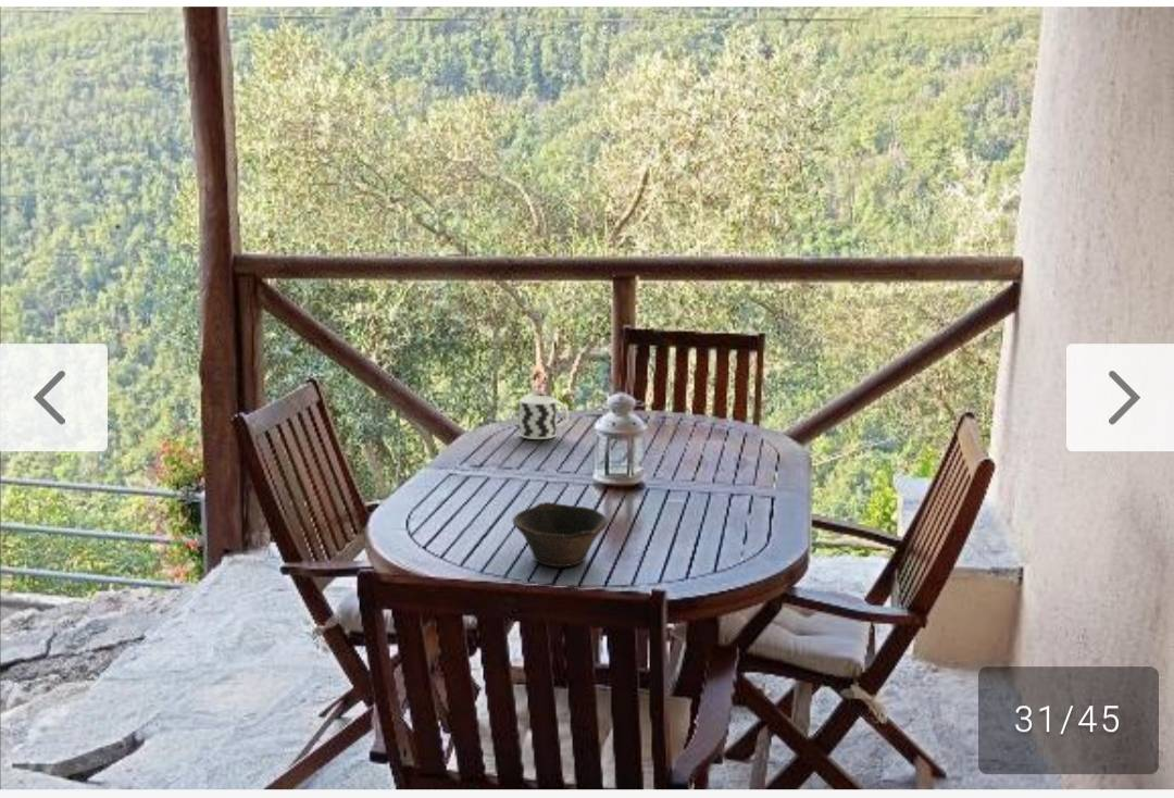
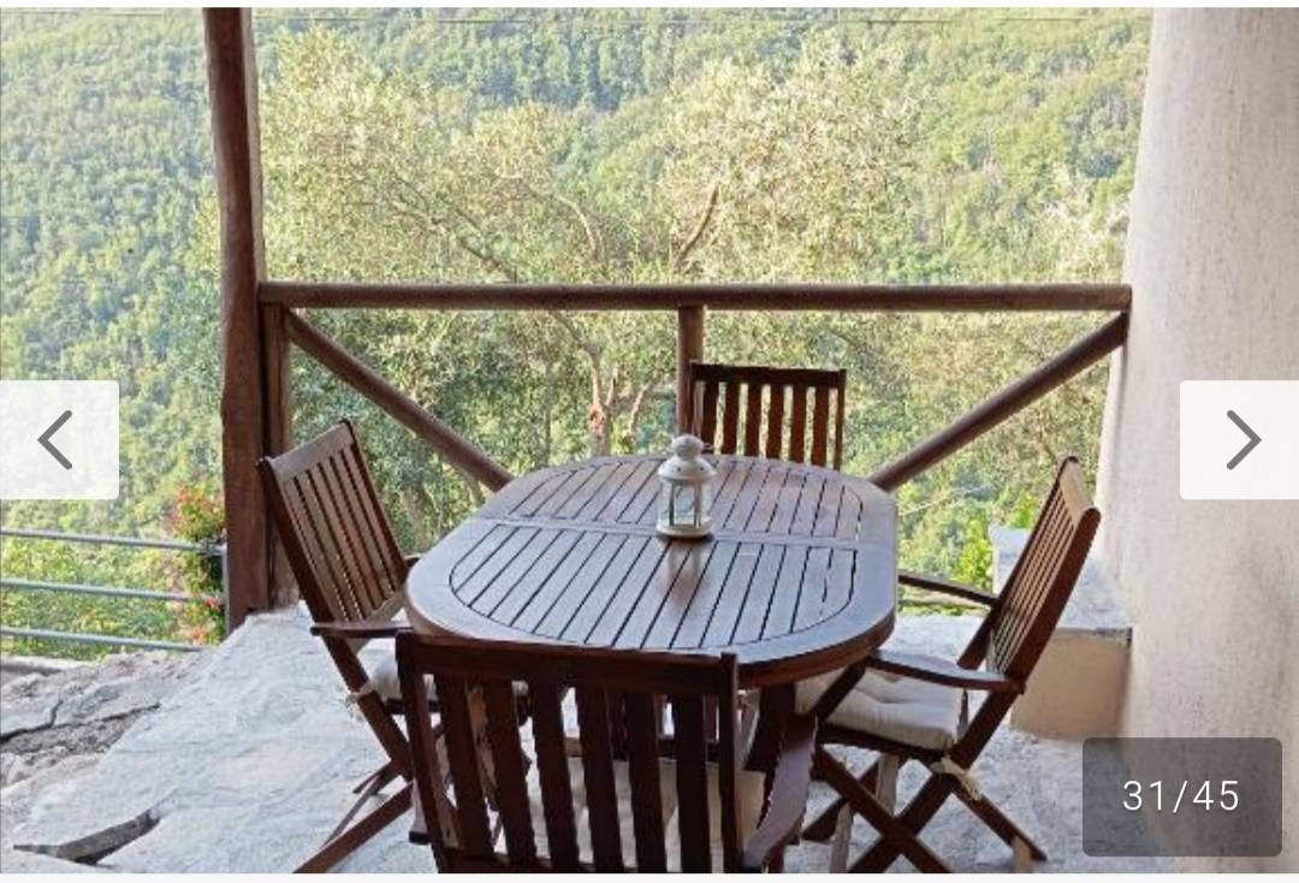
- bowl [512,501,608,568]
- cup [519,395,570,440]
